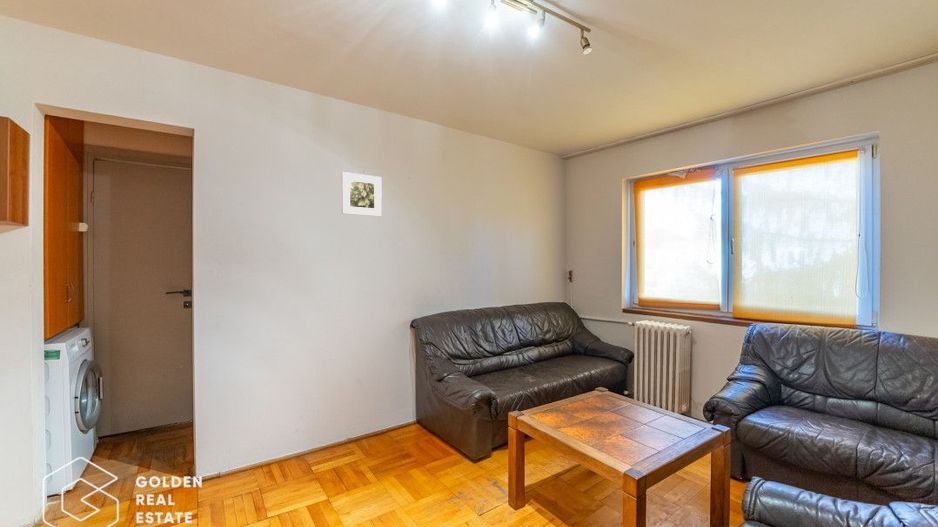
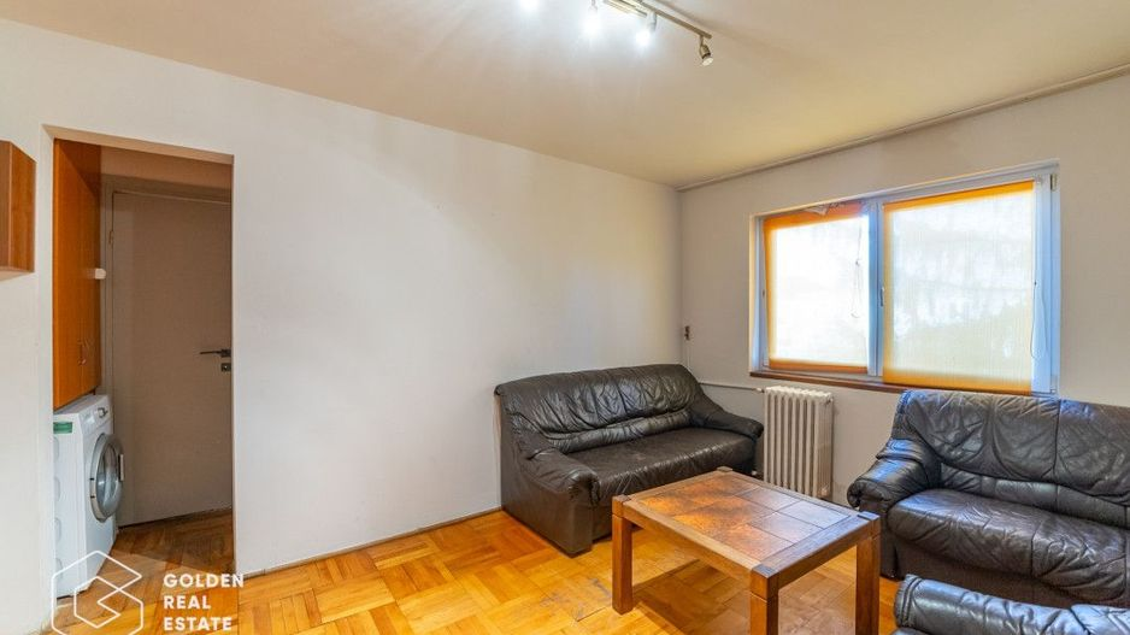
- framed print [341,171,383,217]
